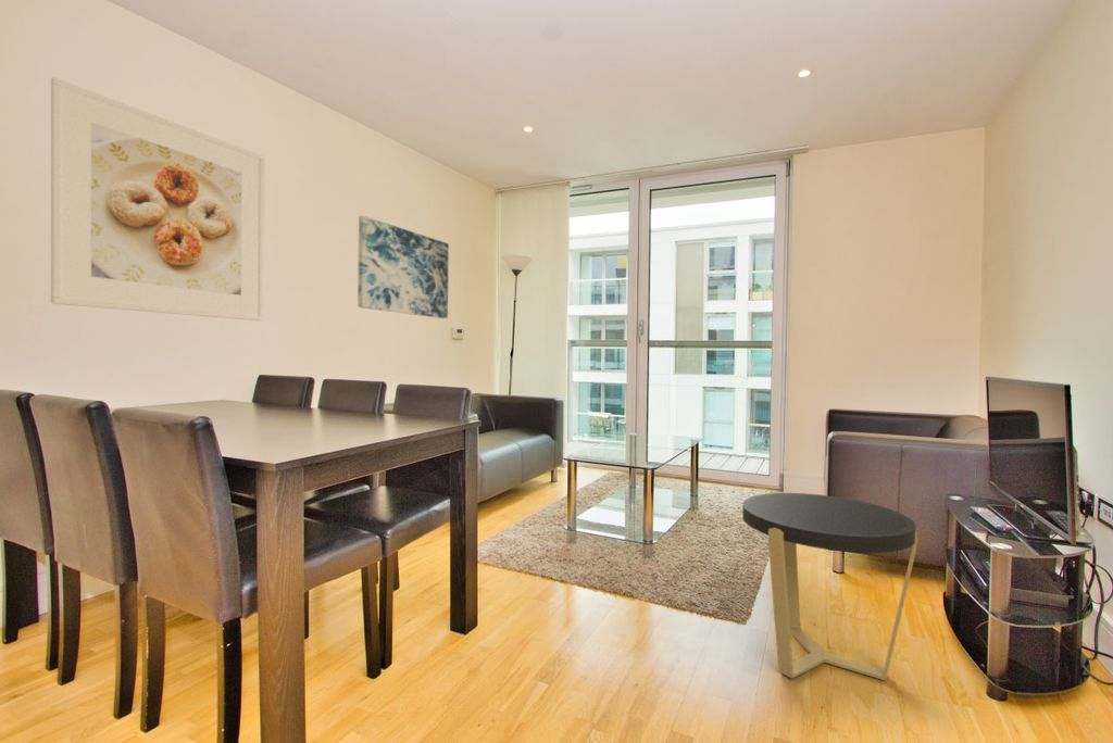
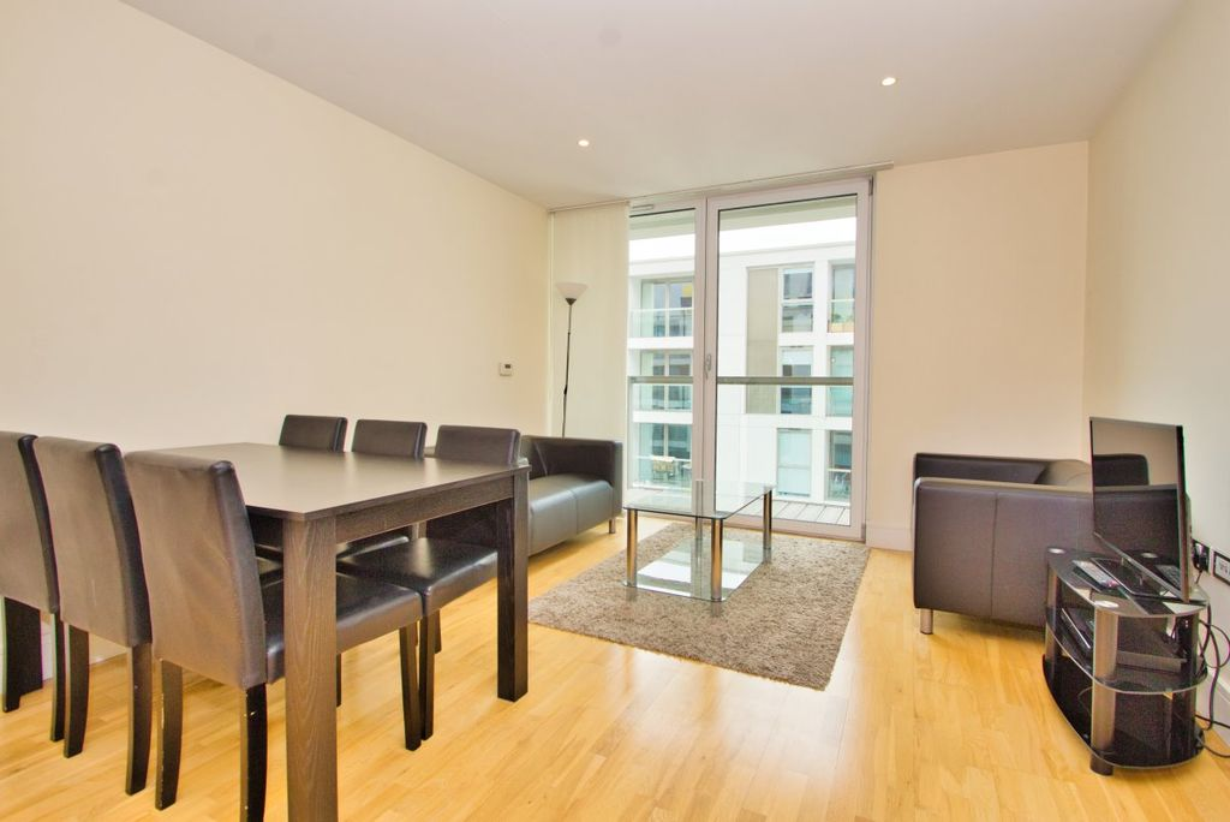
- wall art [357,215,450,319]
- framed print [50,76,265,322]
- side table [741,492,918,681]
